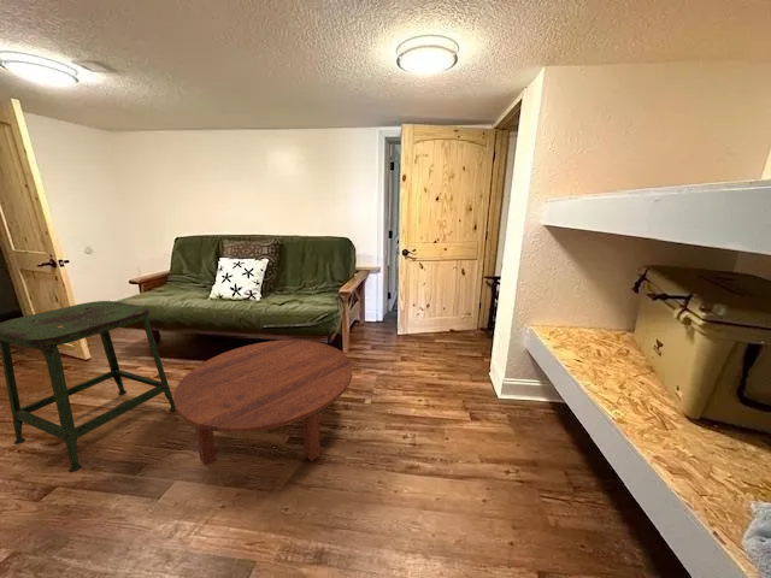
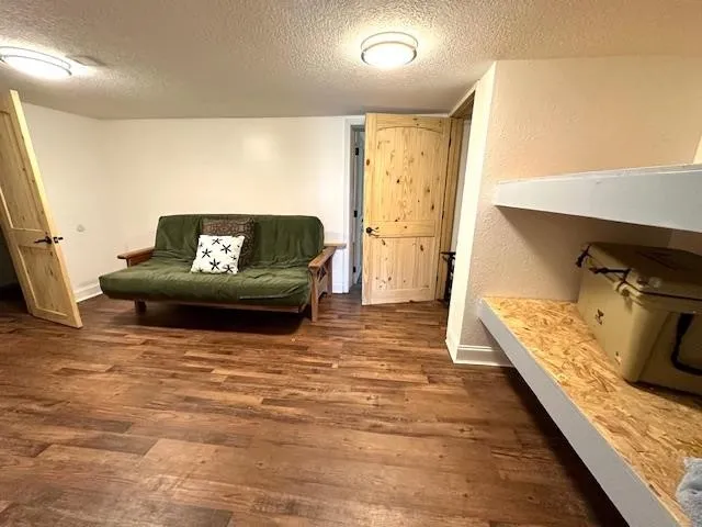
- stool [0,300,176,473]
- coffee table [172,338,353,467]
